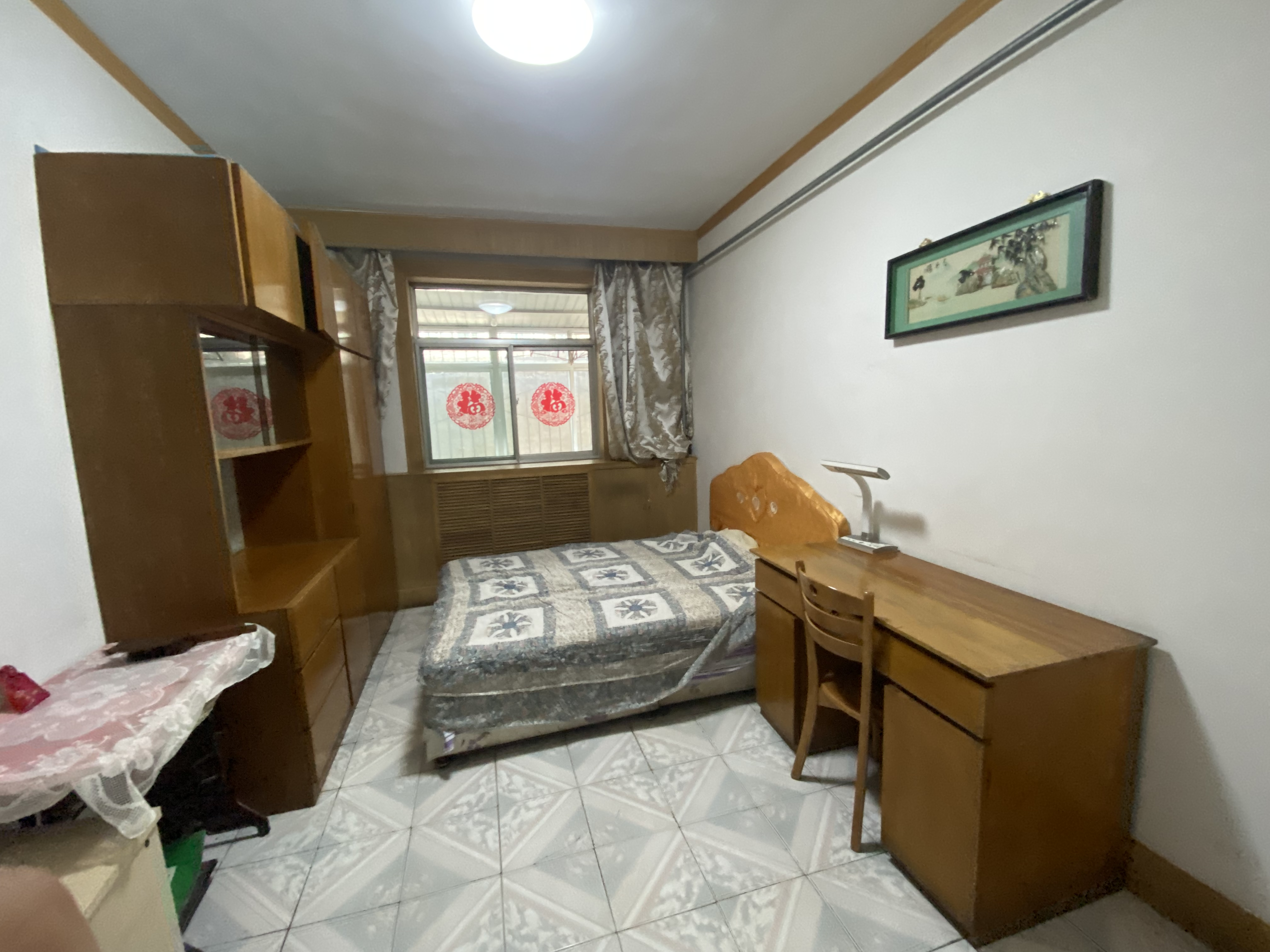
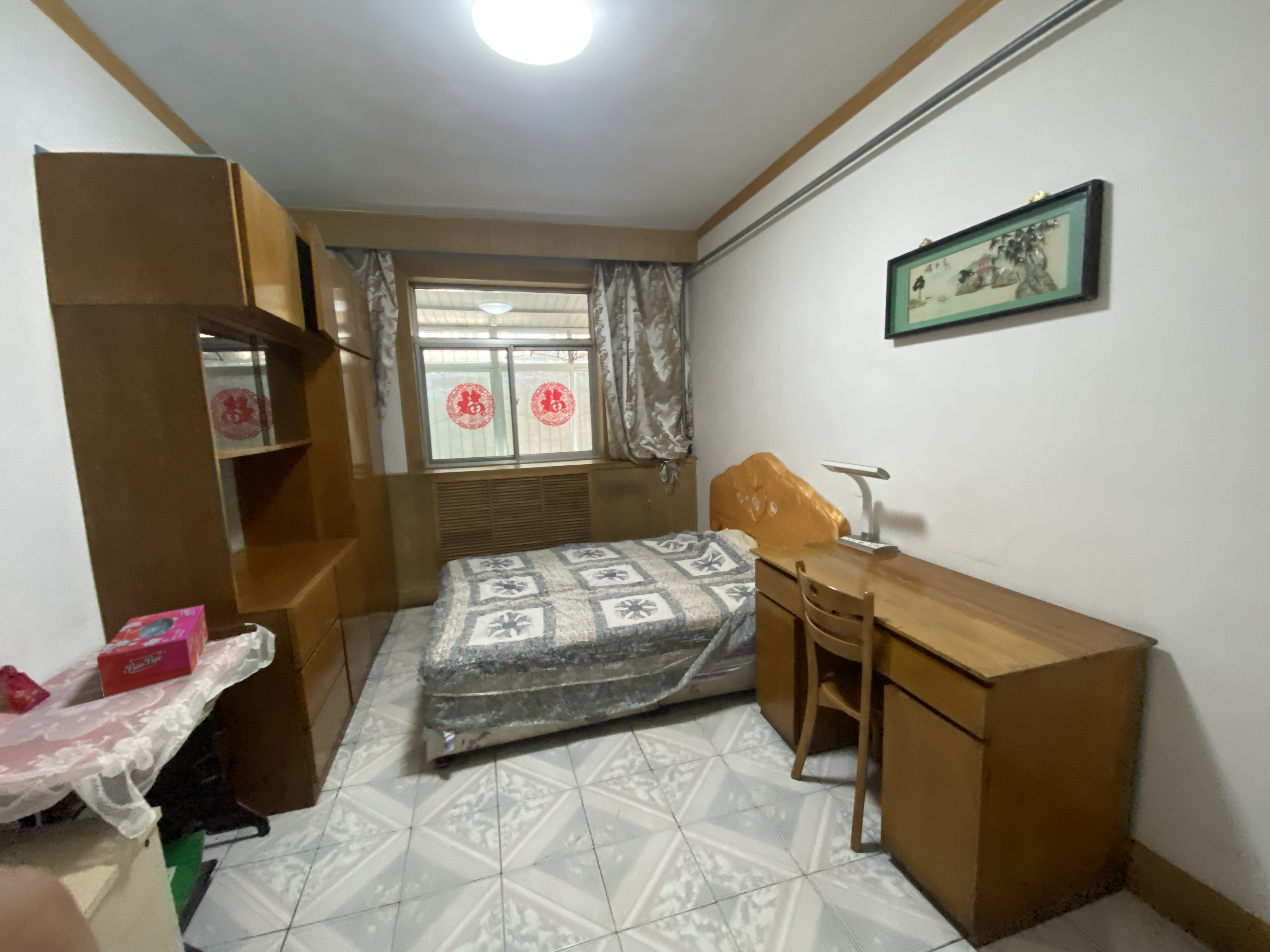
+ tissue box [96,605,209,699]
